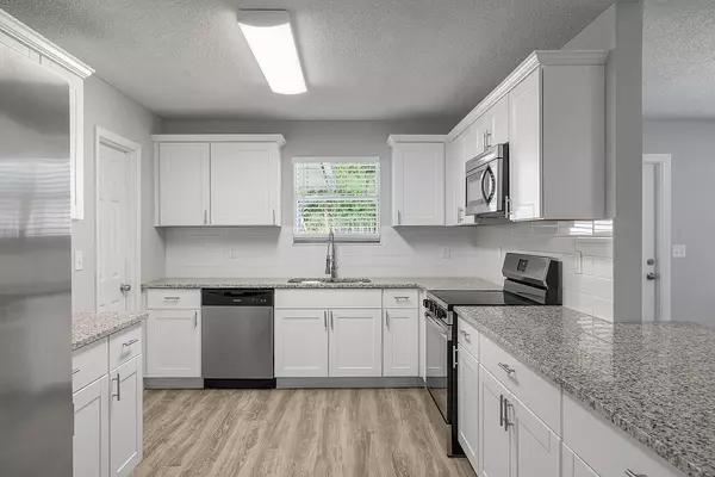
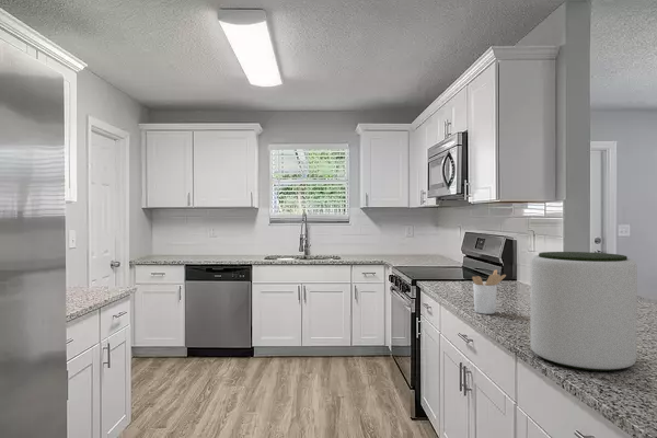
+ plant pot [529,251,638,372]
+ utensil holder [471,268,507,315]
